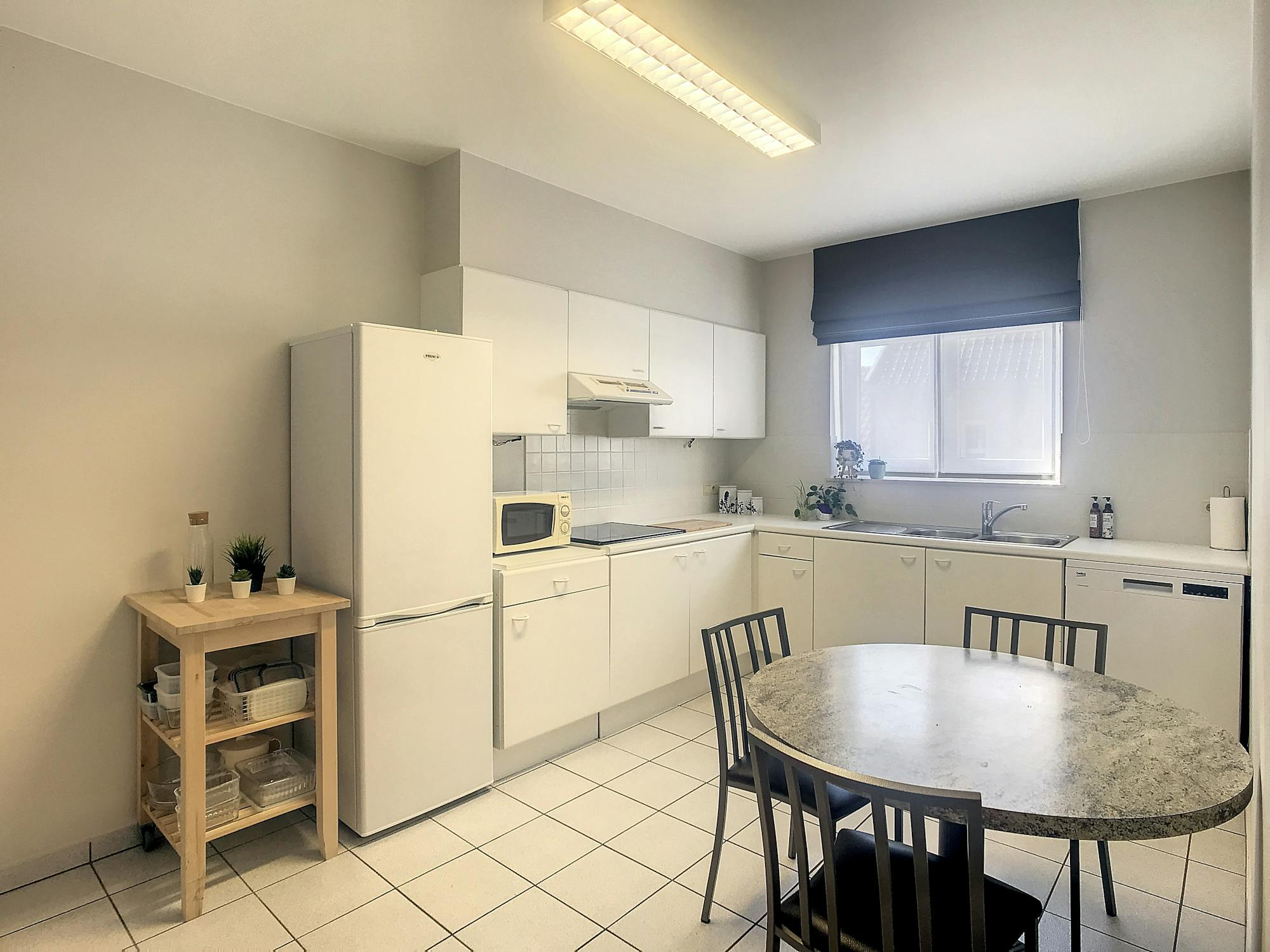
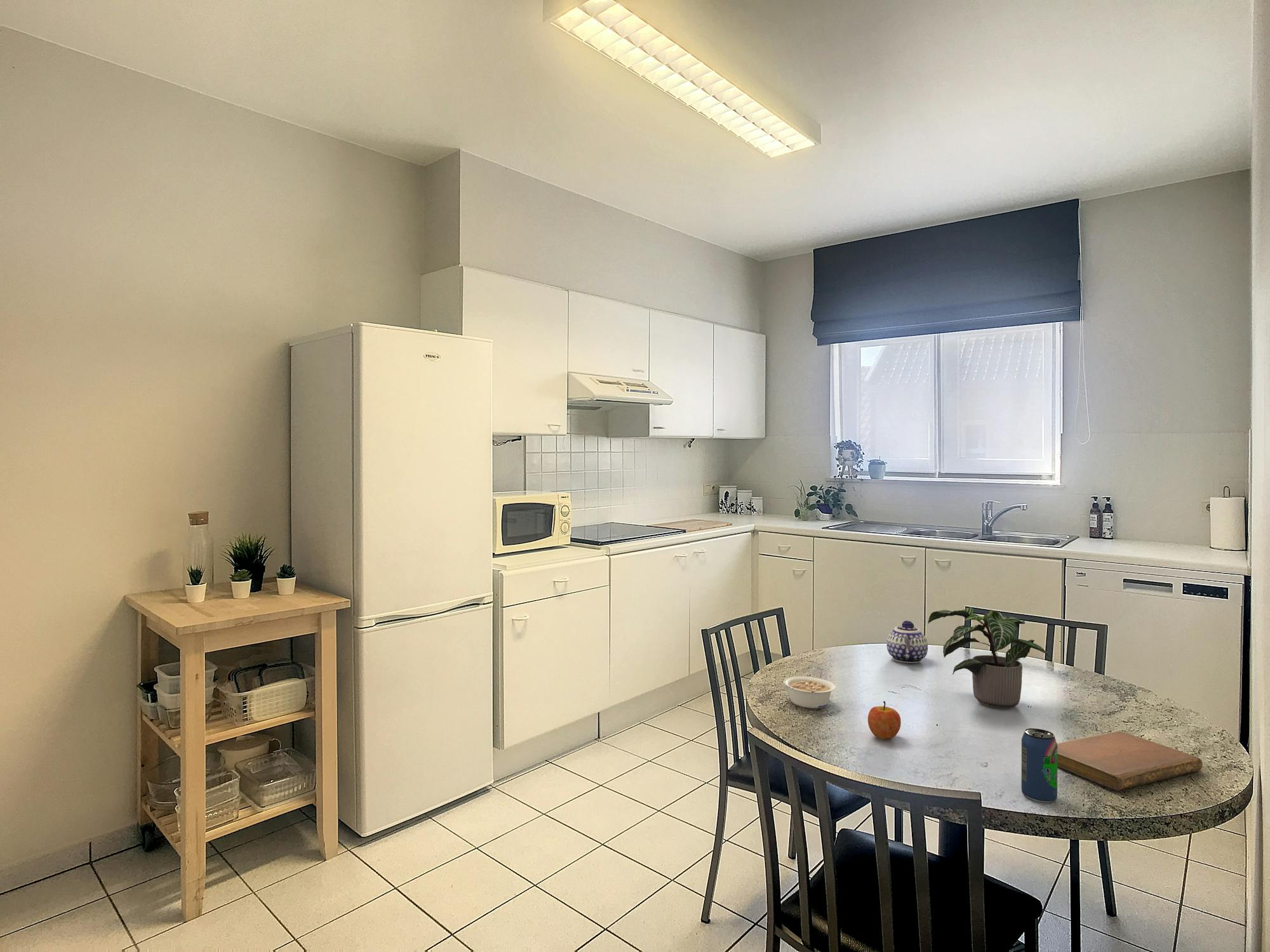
+ teapot [886,620,928,664]
+ notebook [1057,731,1203,791]
+ potted plant [927,607,1053,710]
+ apple [867,701,902,740]
+ legume [783,676,836,709]
+ beverage can [1021,728,1058,803]
